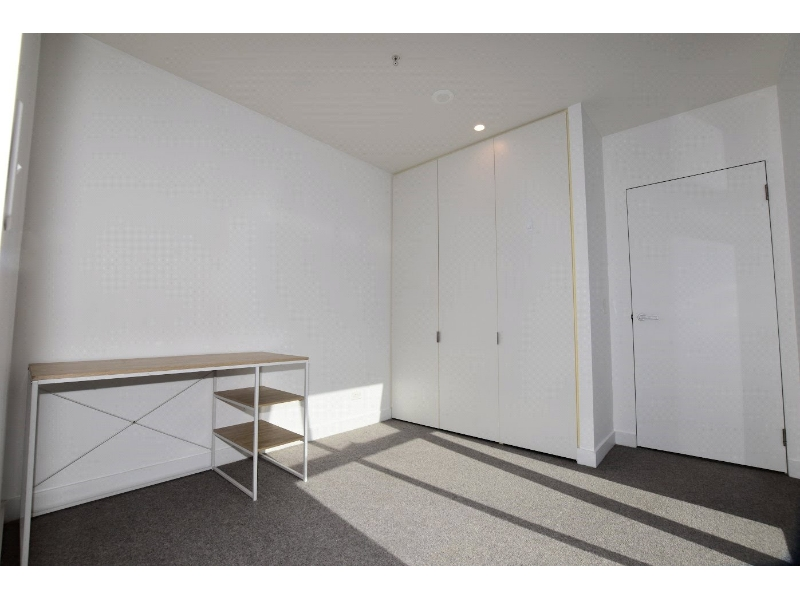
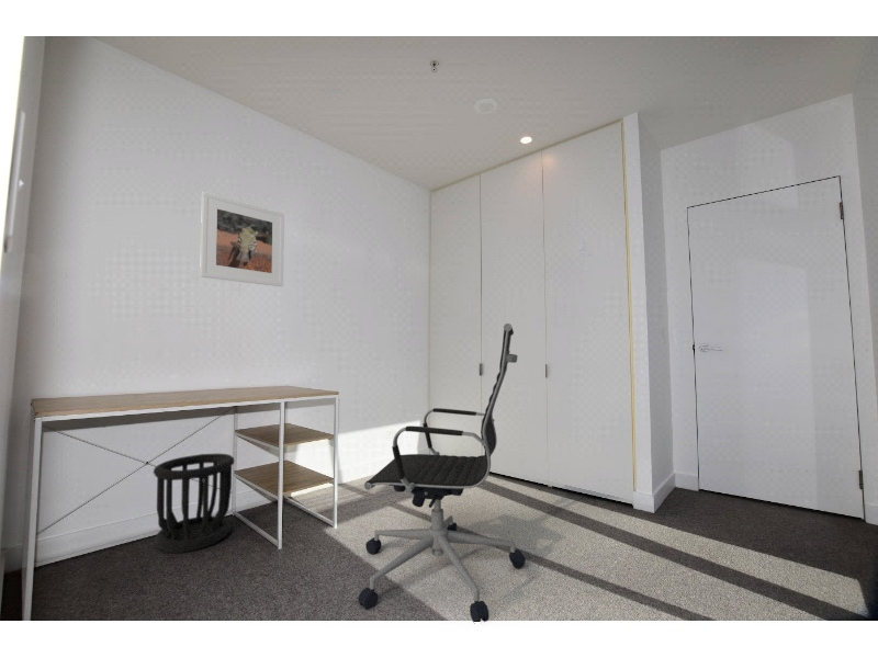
+ wastebasket [153,453,236,554]
+ office chair [357,322,527,623]
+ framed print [199,191,285,287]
